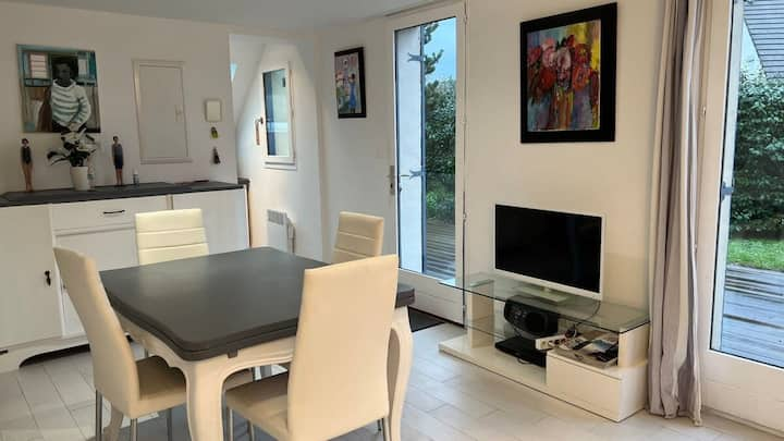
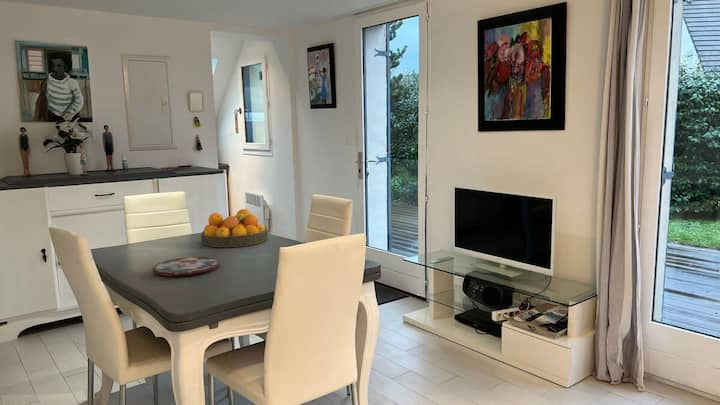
+ fruit bowl [200,208,269,248]
+ plate [152,256,220,277]
